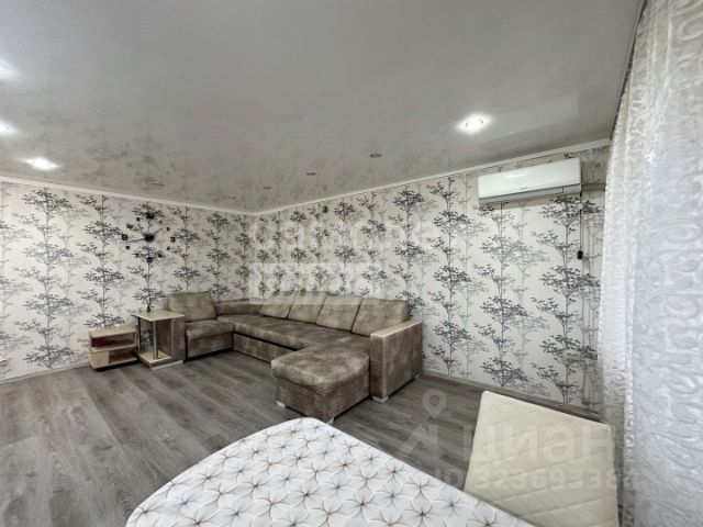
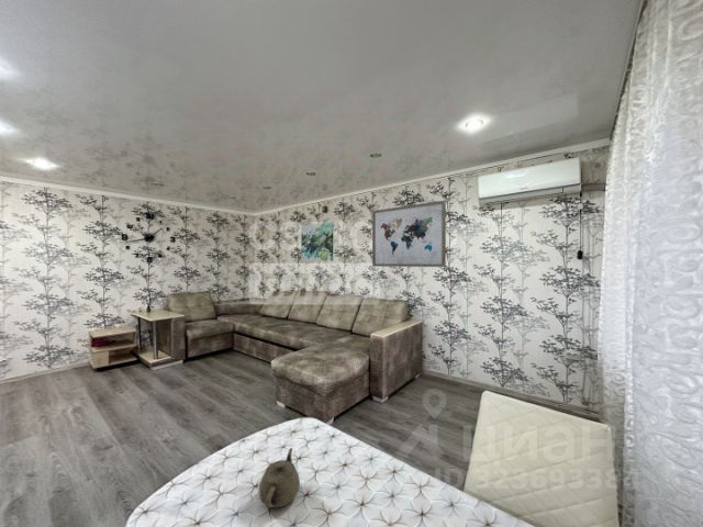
+ wall art [300,222,334,262]
+ wall art [371,200,447,268]
+ teapot [258,447,301,508]
